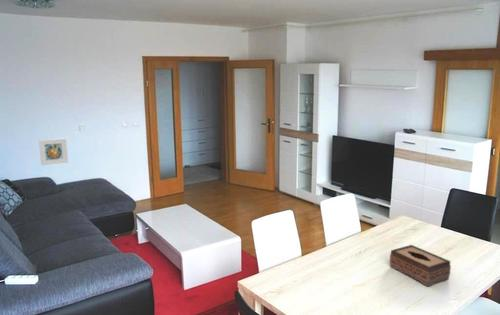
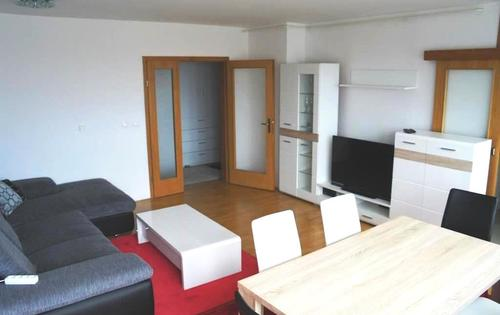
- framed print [38,137,69,166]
- tissue box [389,244,452,287]
